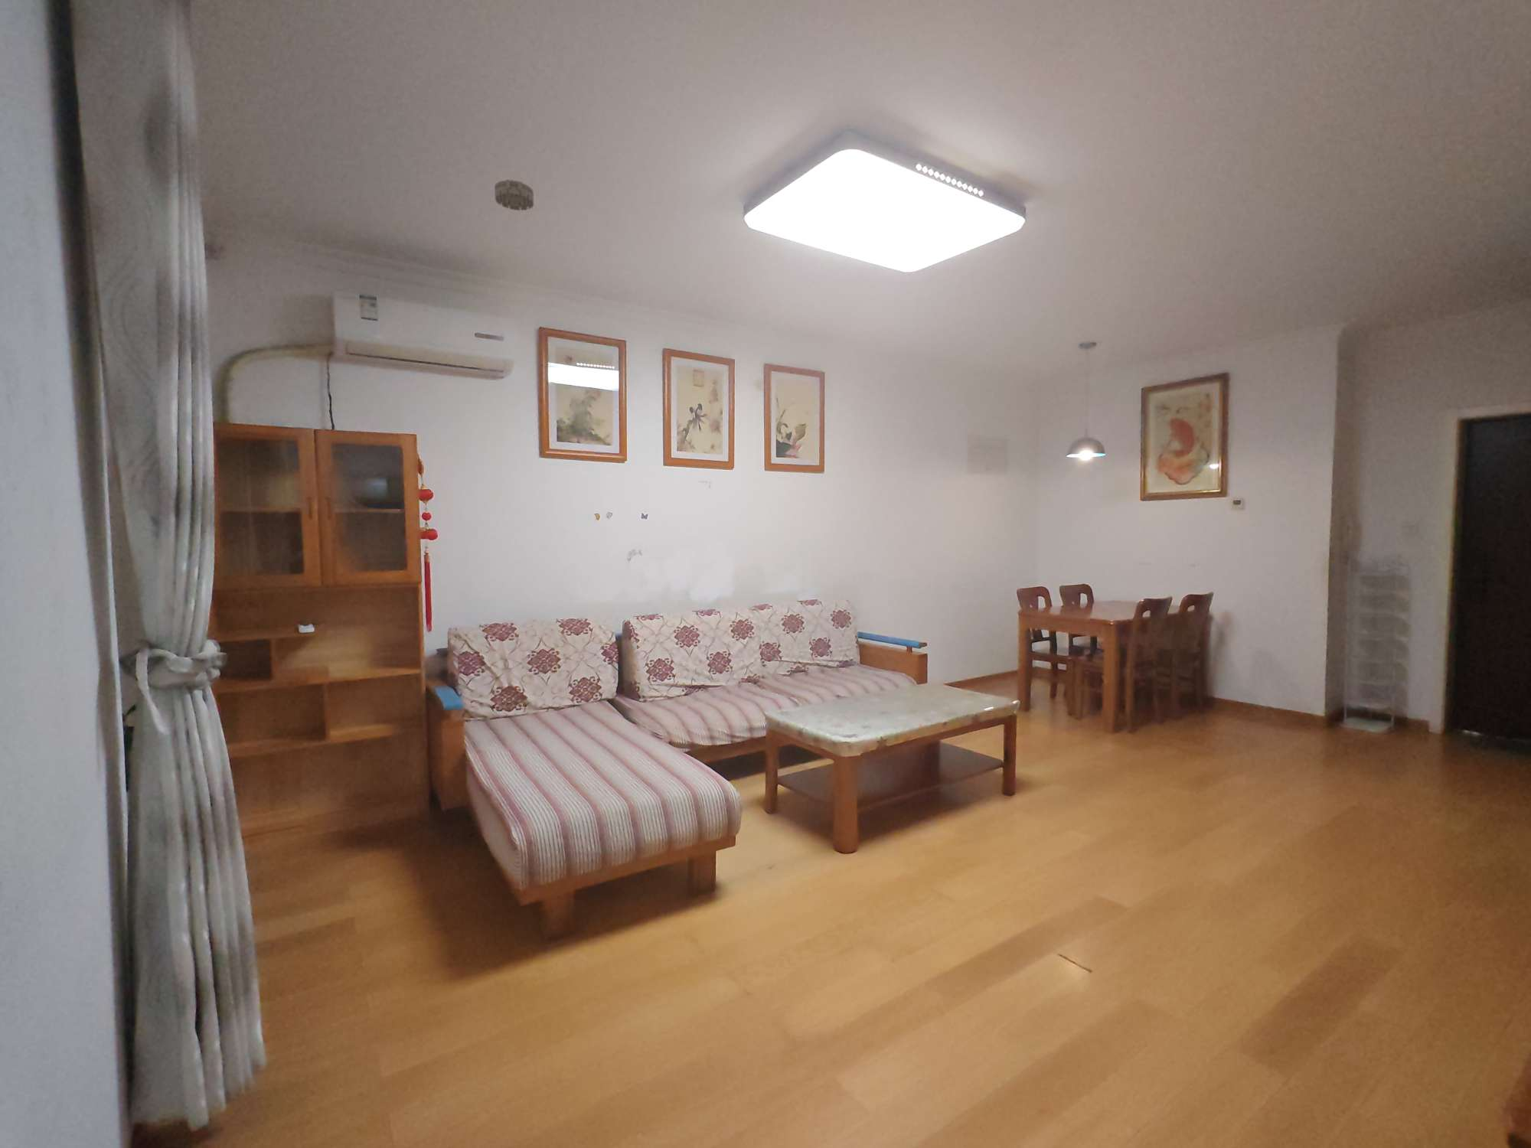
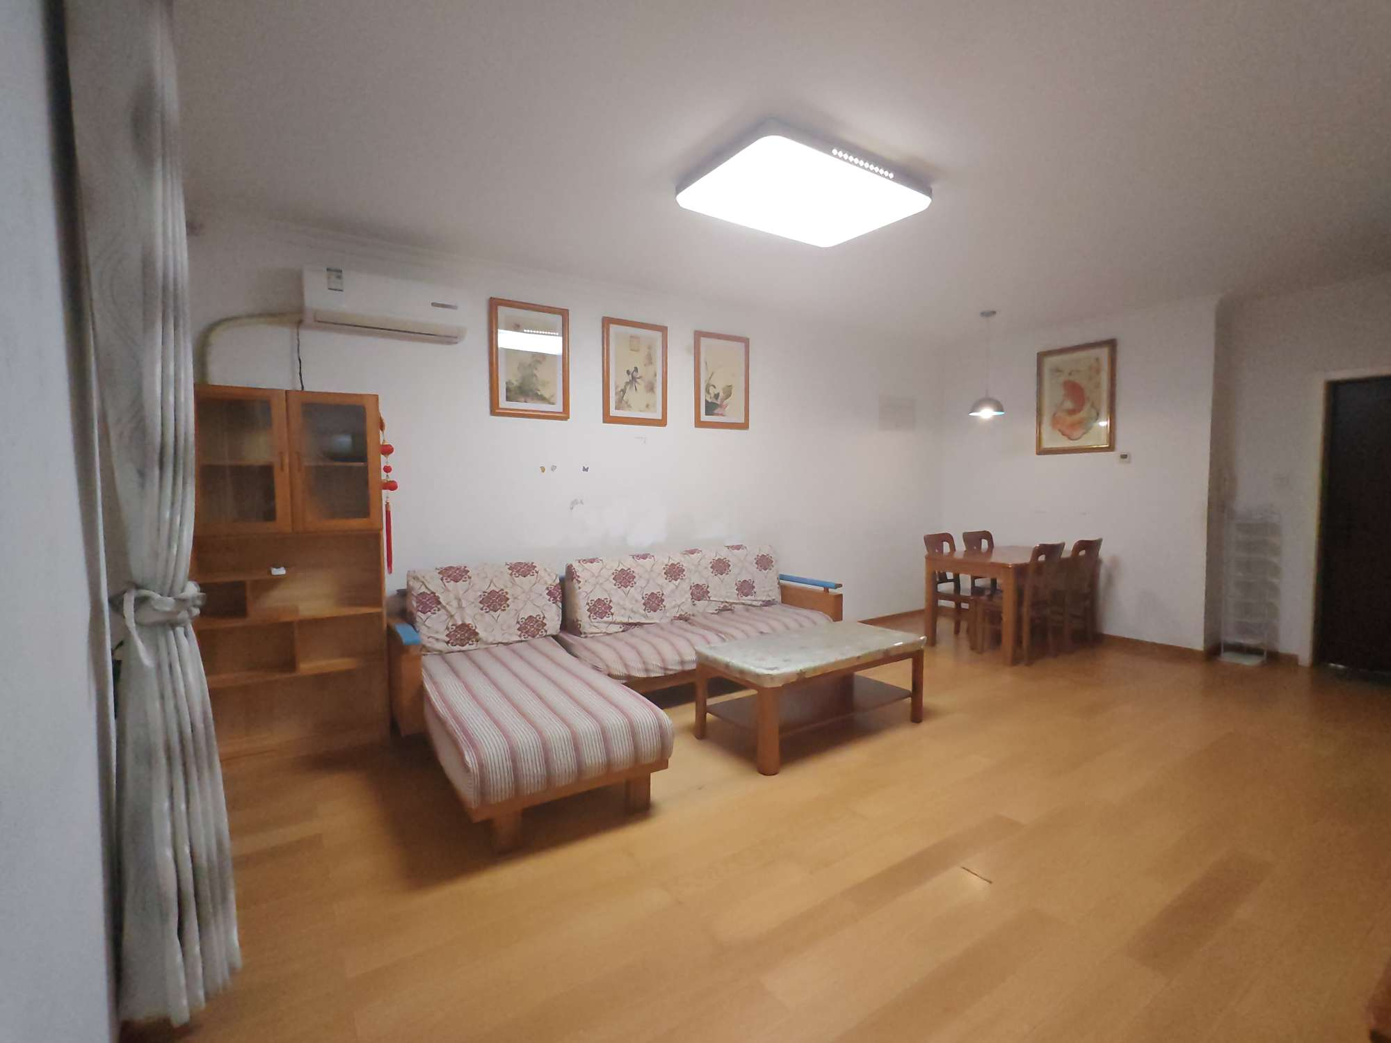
- smoke detector [494,178,534,211]
